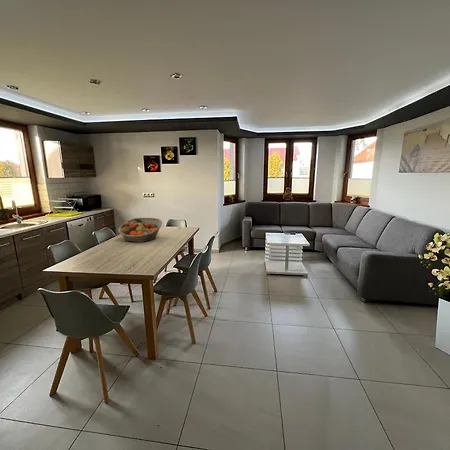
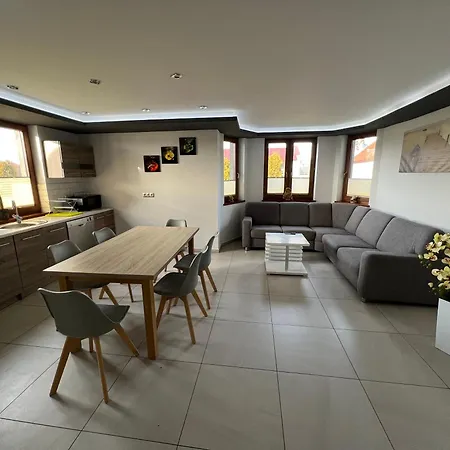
- fruit basket [117,217,163,243]
